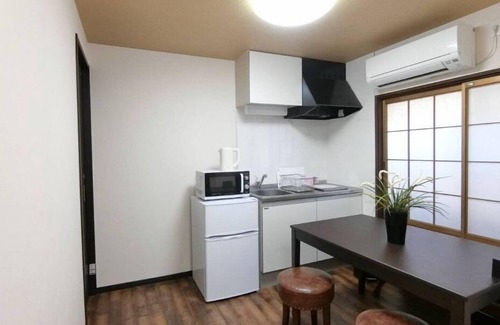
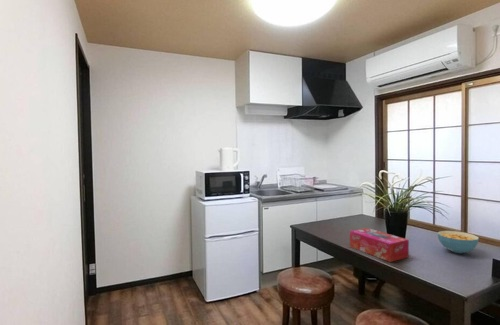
+ tissue box [349,227,410,263]
+ cereal bowl [436,230,480,254]
